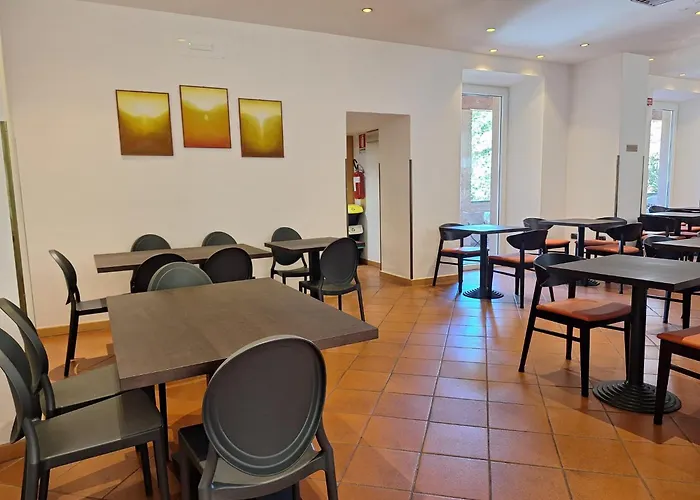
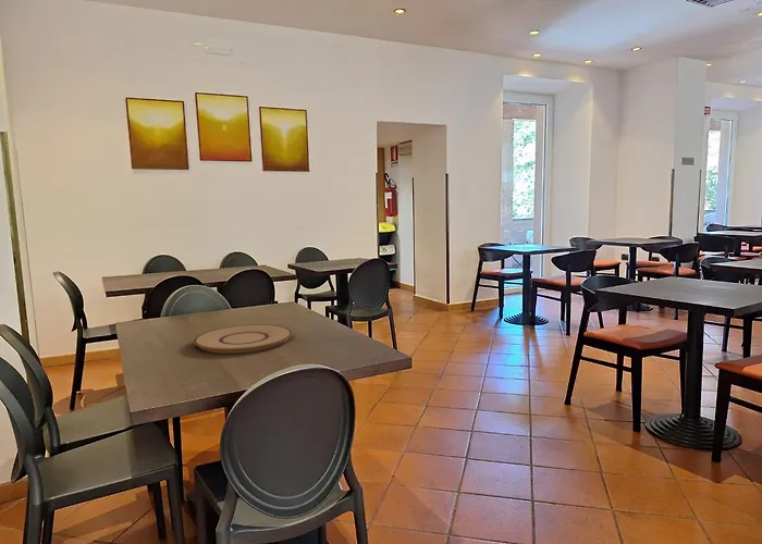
+ plate [193,323,294,355]
